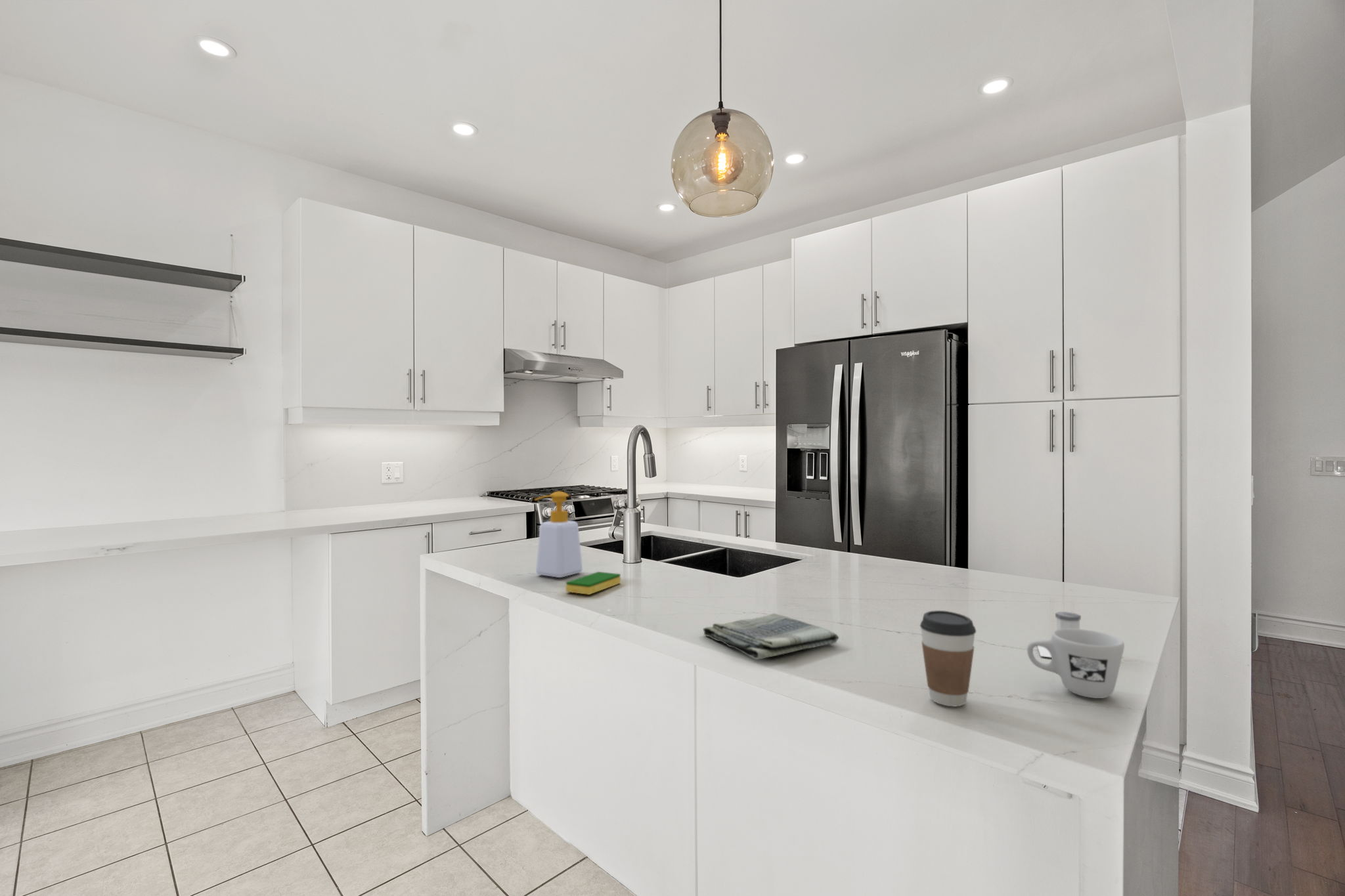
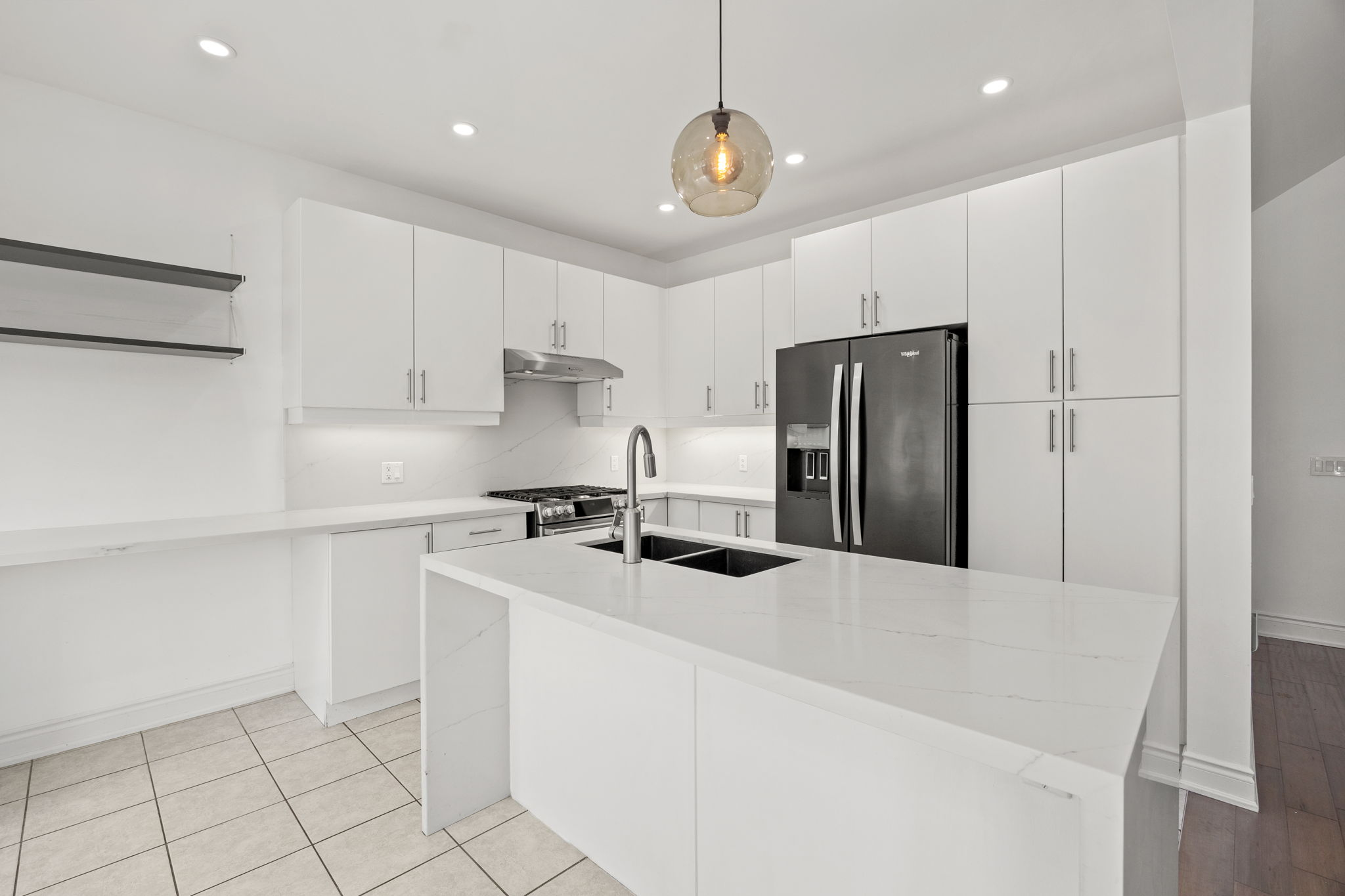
- coffee cup [919,610,977,707]
- soap bottle [534,491,583,578]
- mug [1026,628,1125,699]
- salt shaker [1037,611,1082,658]
- dish sponge [565,571,621,595]
- dish towel [702,613,839,660]
